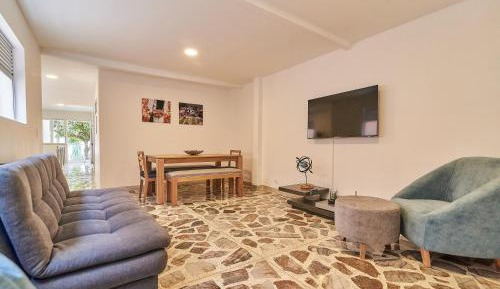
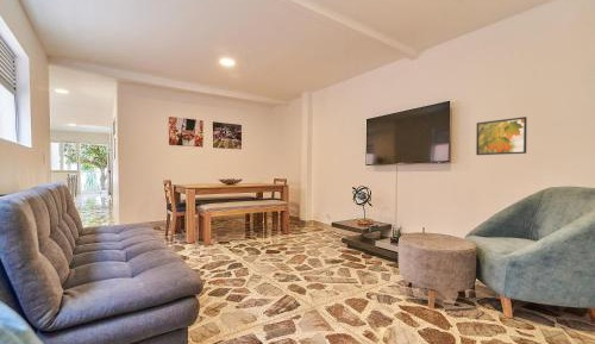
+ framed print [475,115,528,156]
